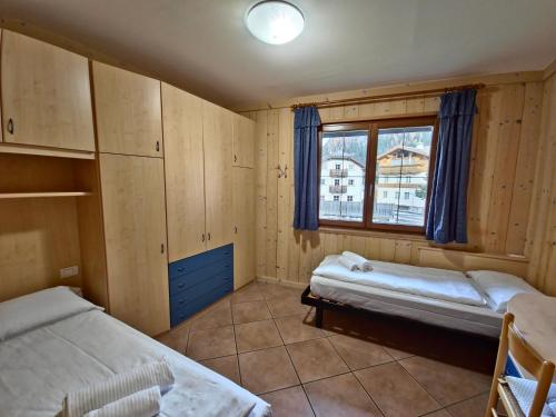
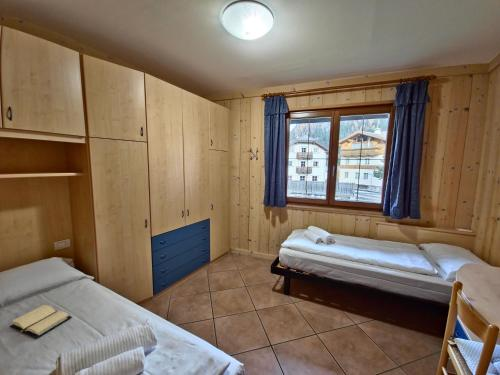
+ book [8,304,72,340]
